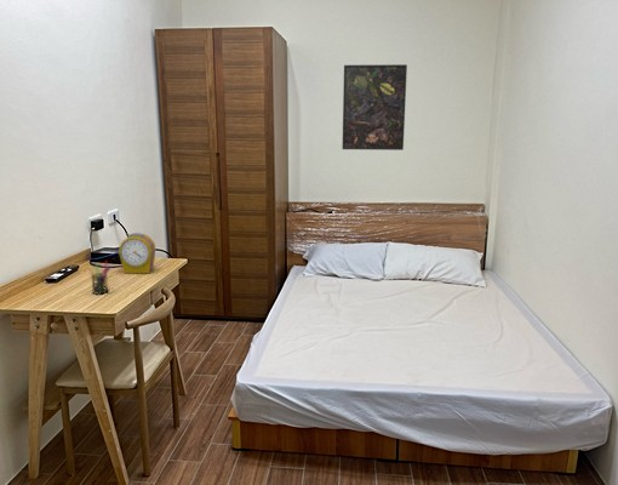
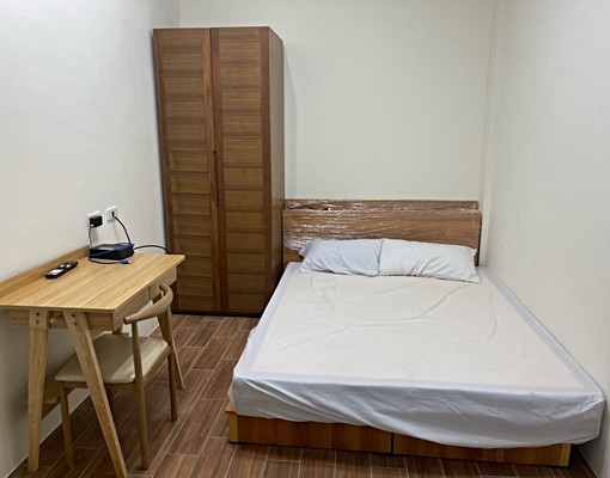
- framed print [342,63,408,152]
- alarm clock [118,232,156,274]
- pen holder [86,261,111,295]
